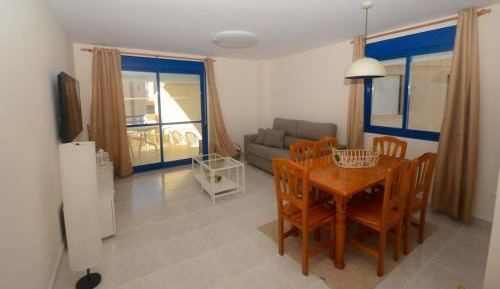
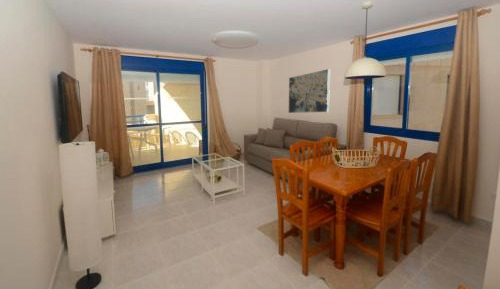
+ wall art [288,68,331,114]
